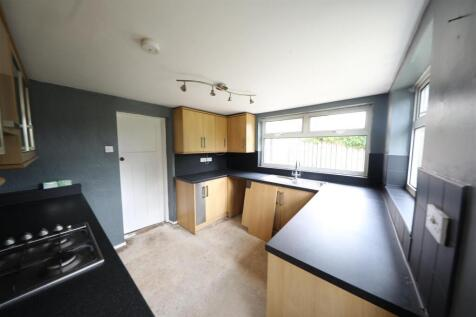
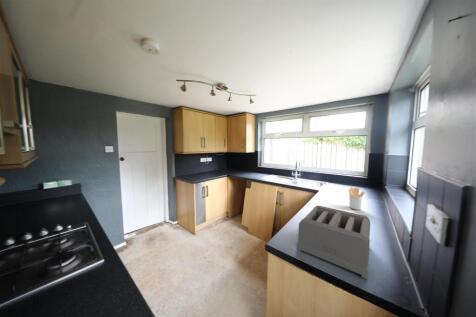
+ utensil holder [348,186,366,211]
+ toaster [296,205,371,280]
